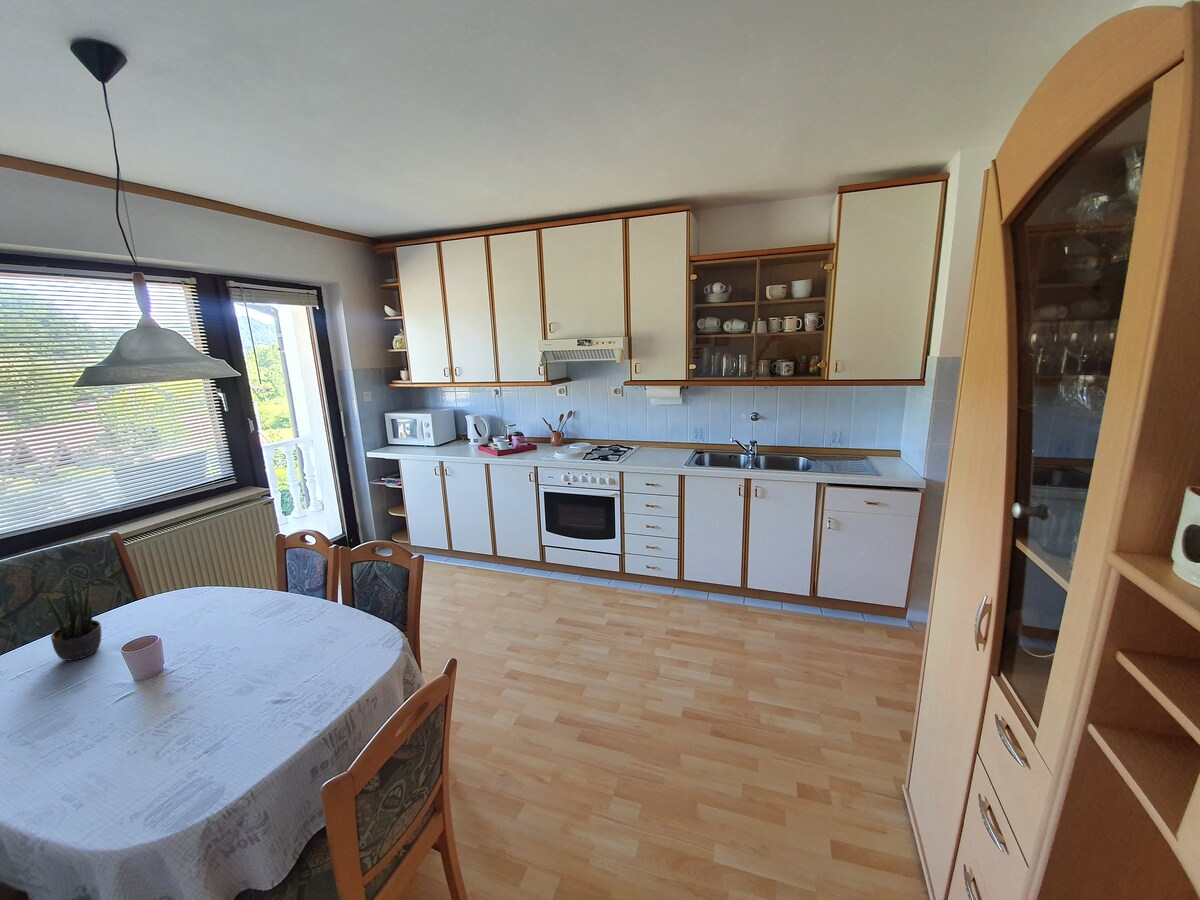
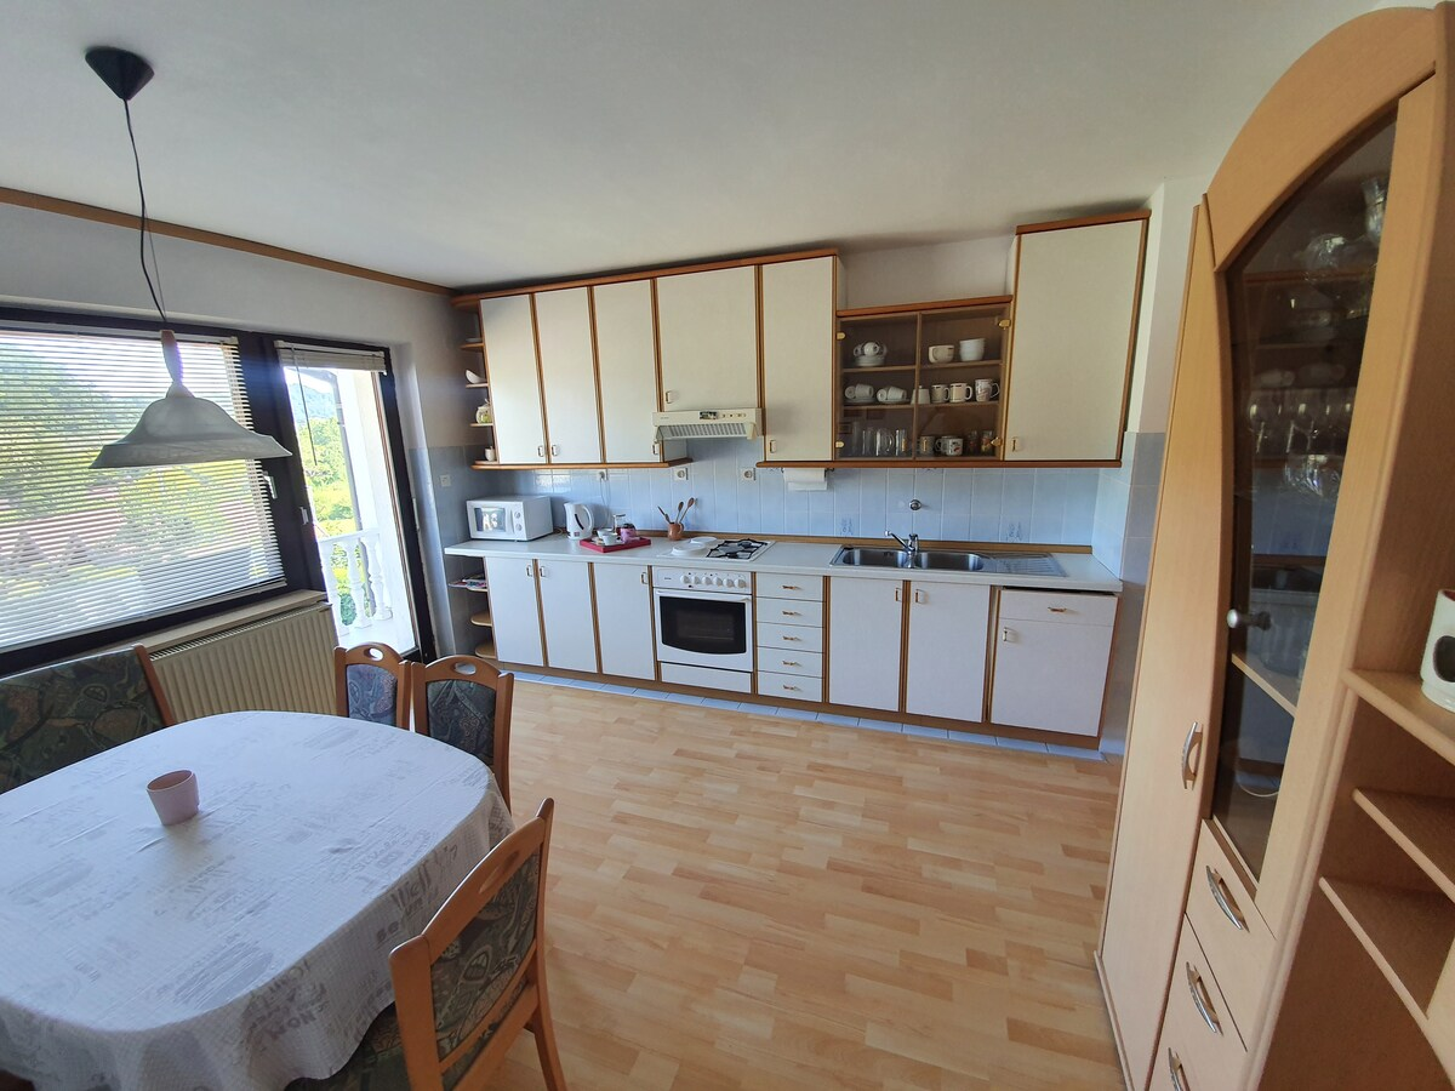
- potted plant [44,576,102,662]
